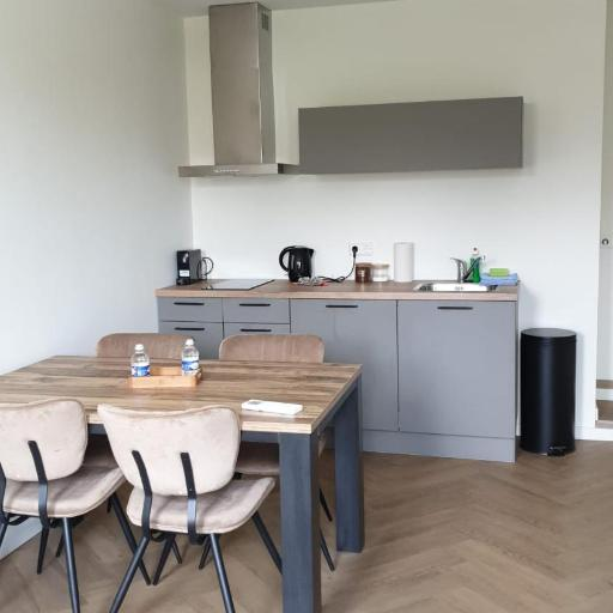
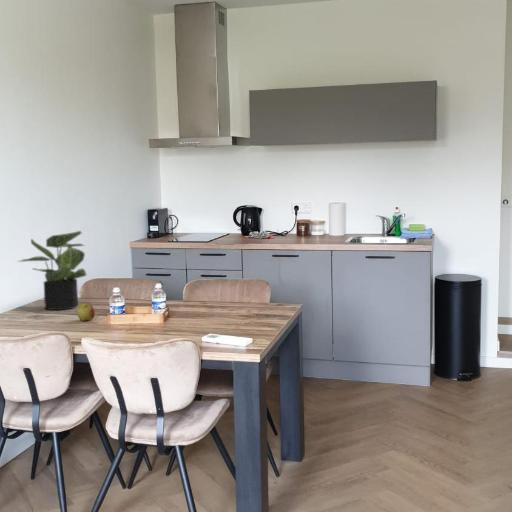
+ apple [76,302,96,322]
+ potted plant [14,230,88,311]
